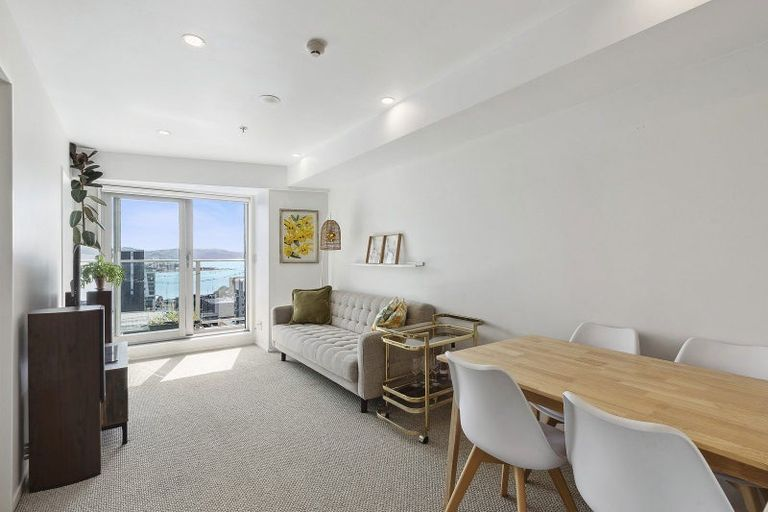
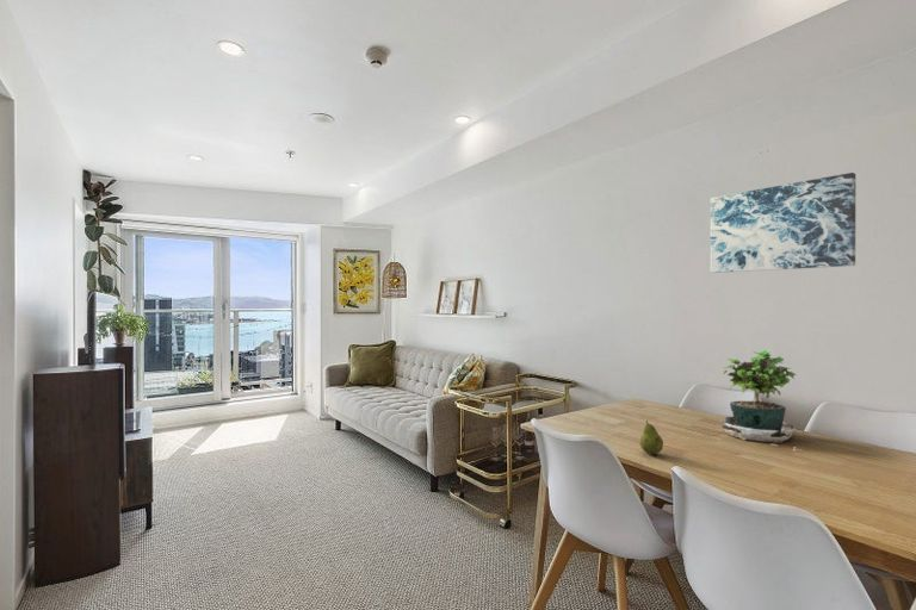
+ fruit [638,419,664,455]
+ wall art [710,172,856,274]
+ potted plant [719,348,803,452]
